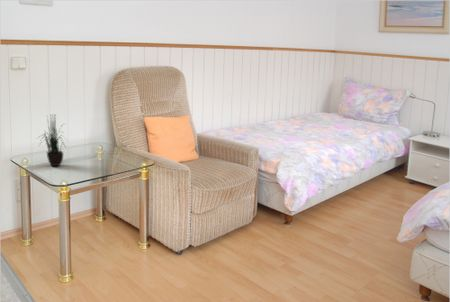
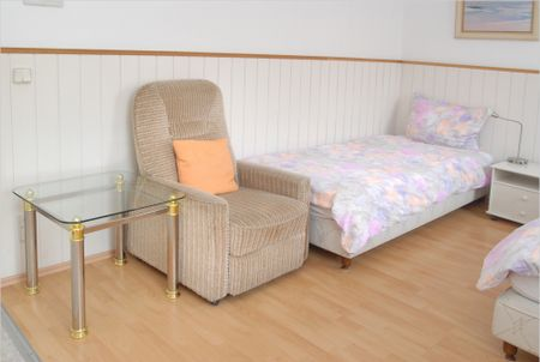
- potted plant [35,115,70,167]
